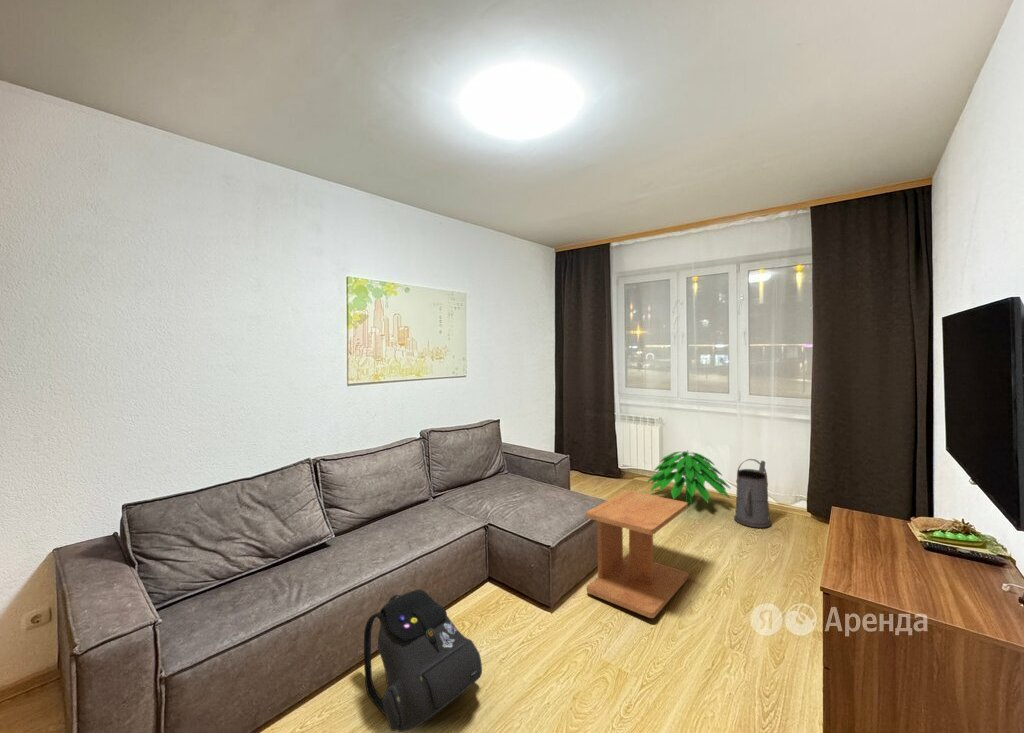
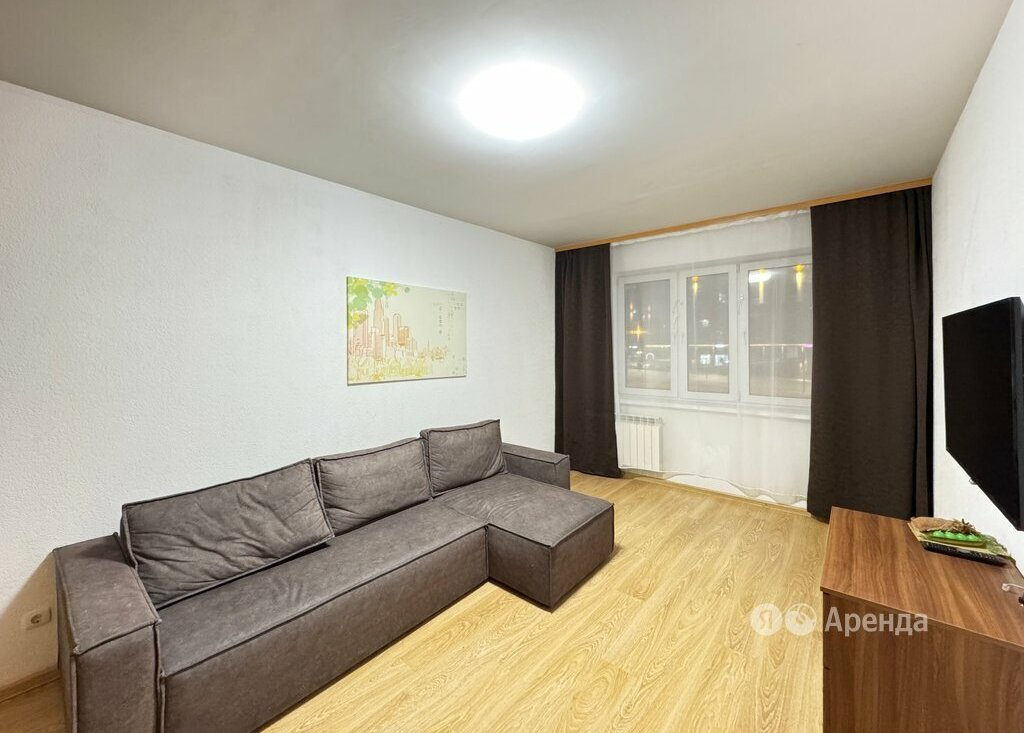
- backpack [363,588,483,733]
- side table [585,490,689,619]
- watering can [733,458,772,529]
- indoor plant [646,451,731,505]
